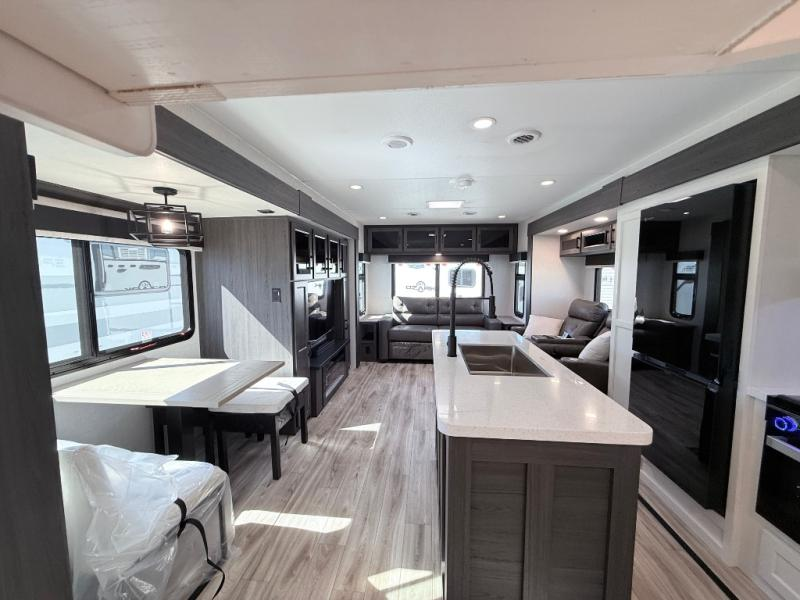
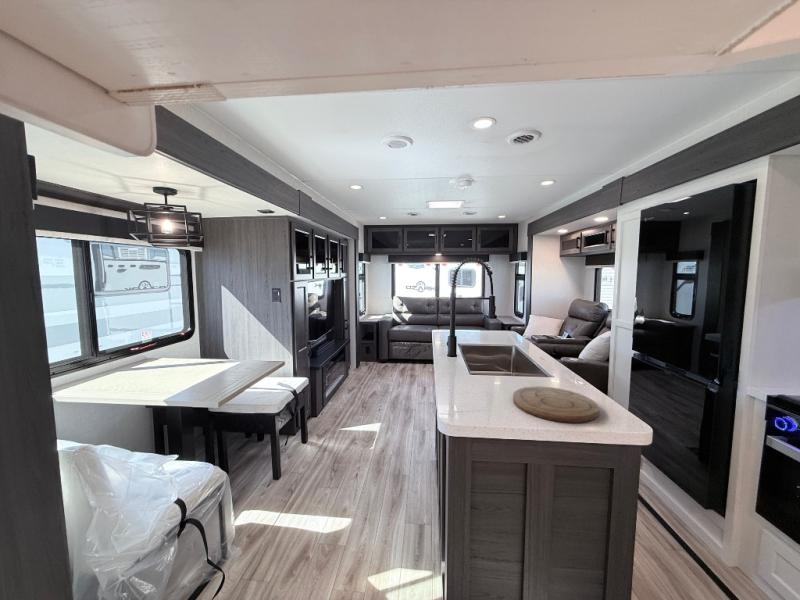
+ cutting board [512,386,600,424]
